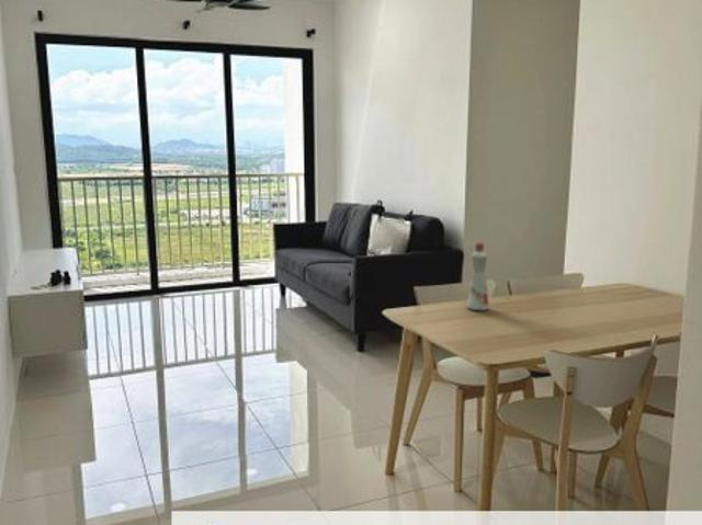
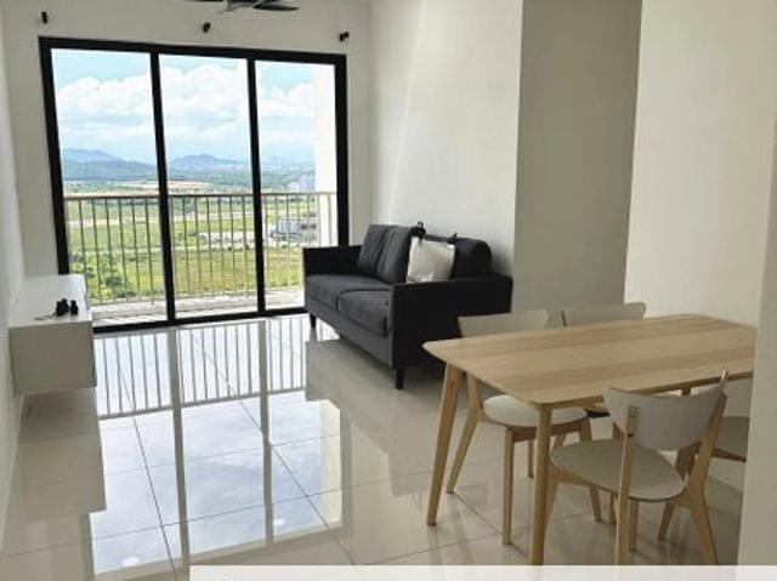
- bottle [466,241,490,311]
